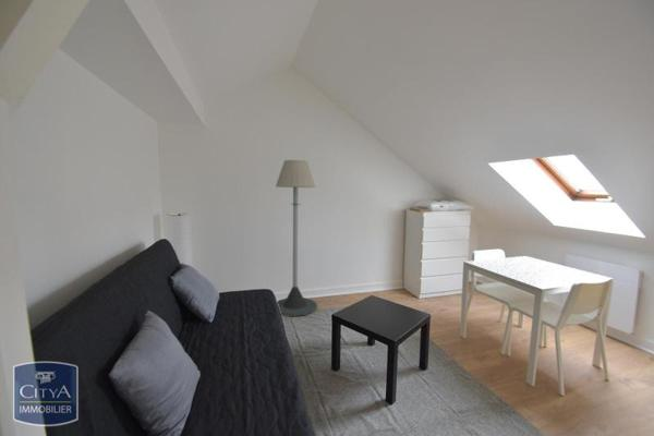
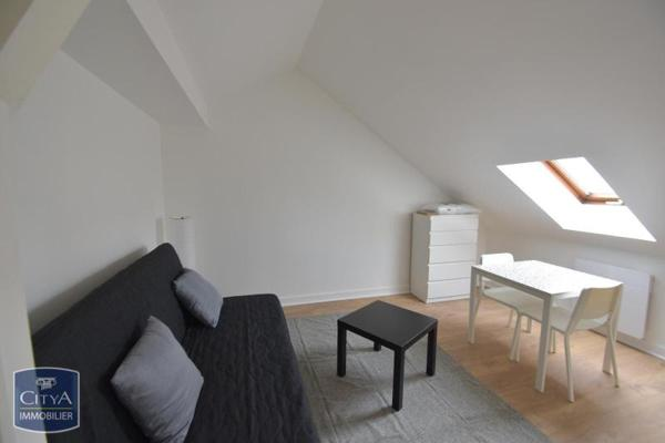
- floor lamp [275,159,317,317]
